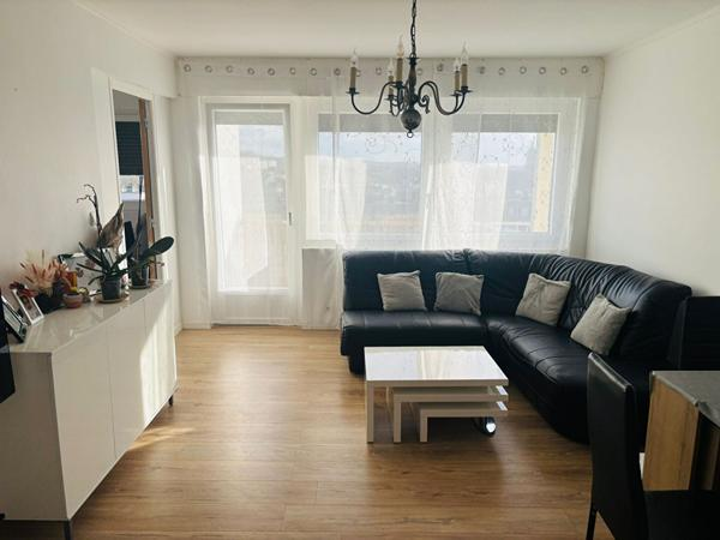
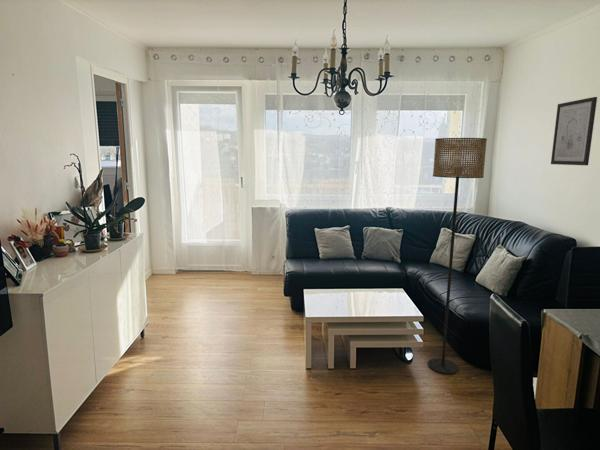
+ wall art [550,96,598,166]
+ floor lamp [427,137,488,375]
